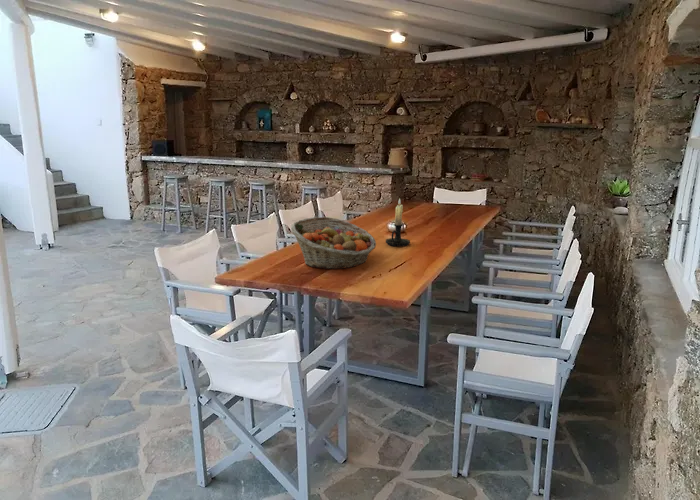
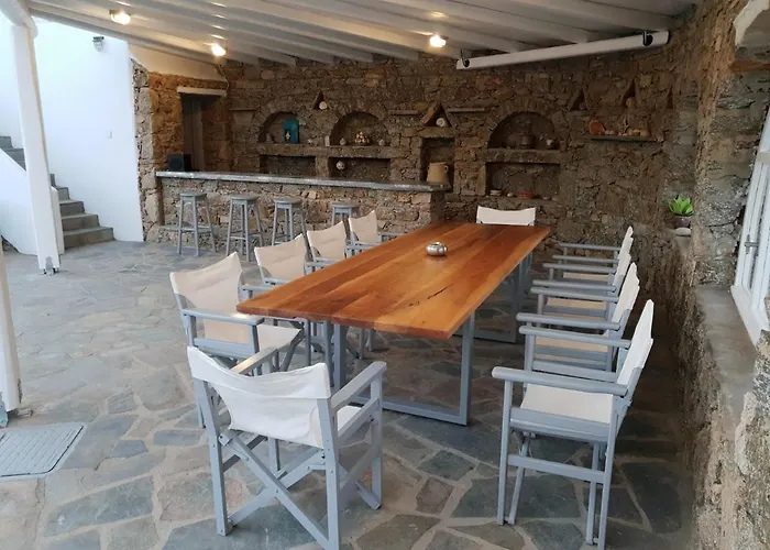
- fruit basket [290,216,377,270]
- candle holder [385,197,411,247]
